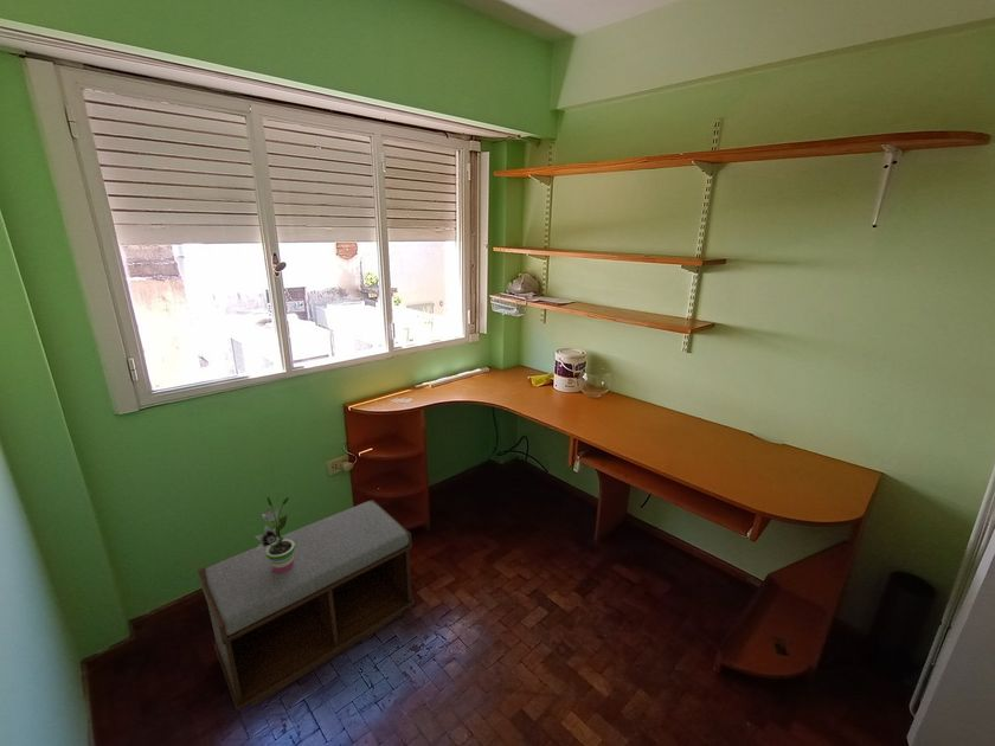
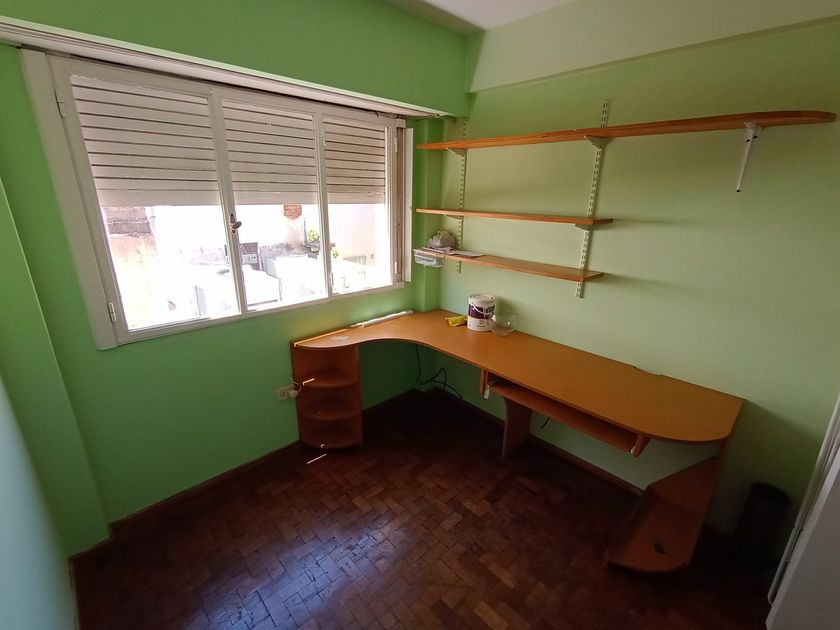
- potted plant [253,496,295,573]
- bench [197,499,416,713]
